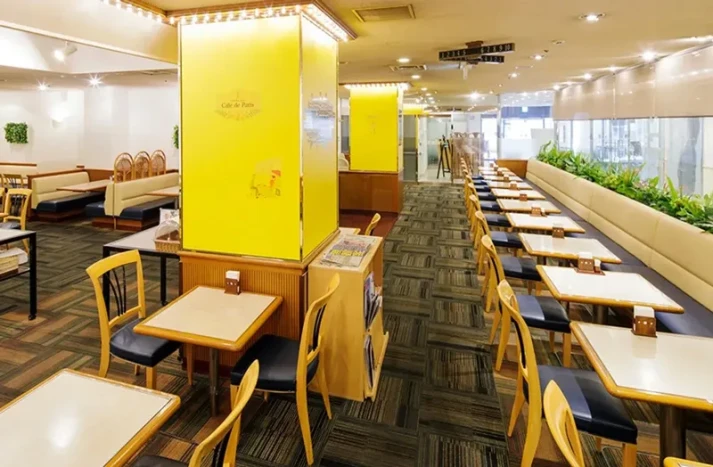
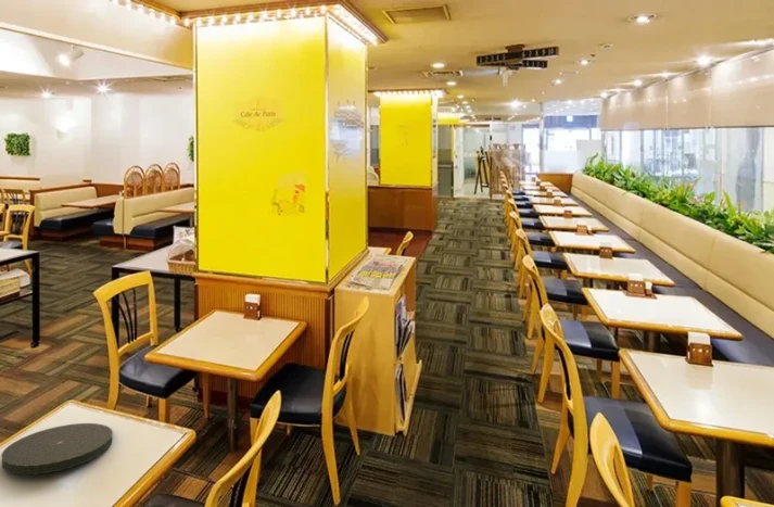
+ plate [0,422,114,476]
